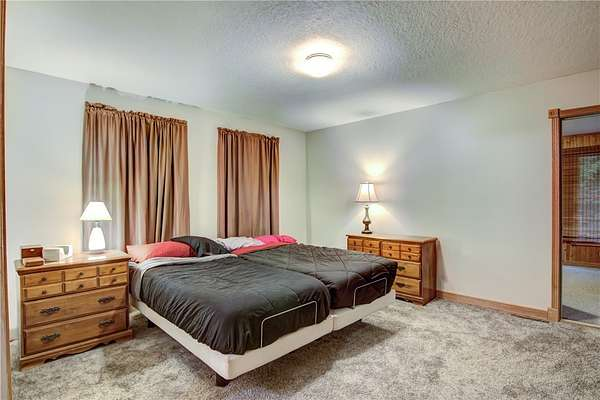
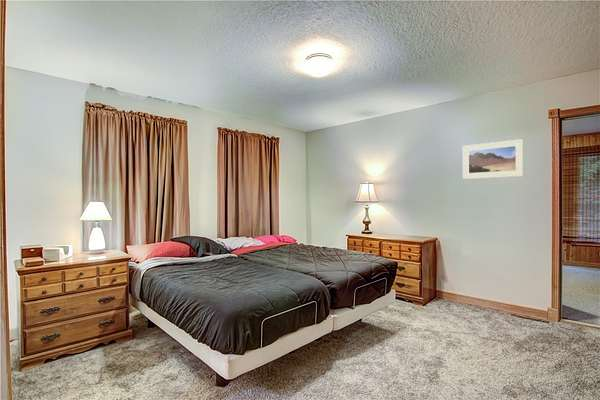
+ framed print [462,138,524,180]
